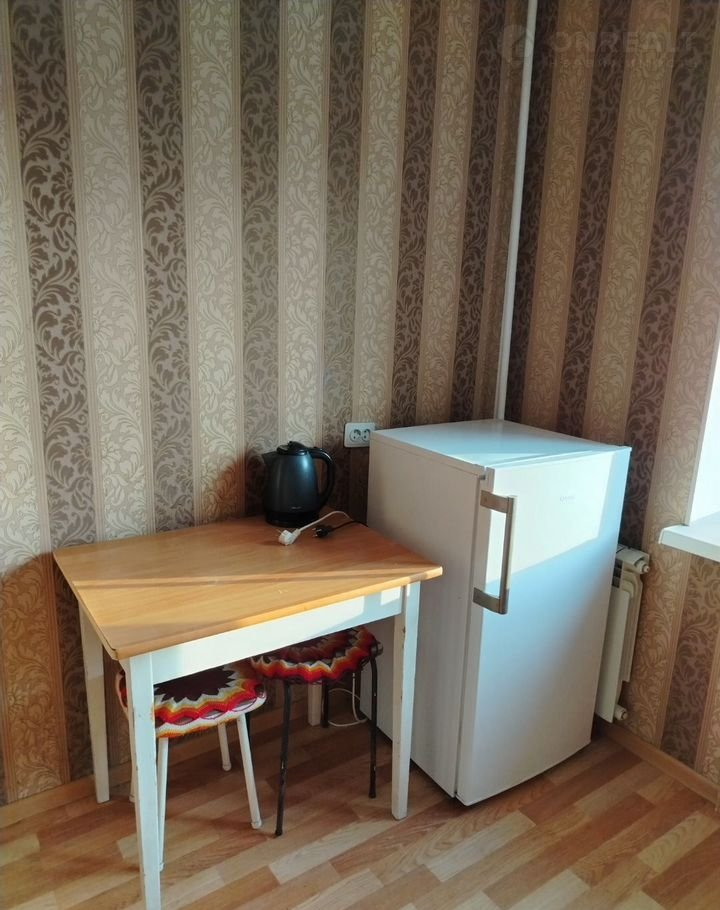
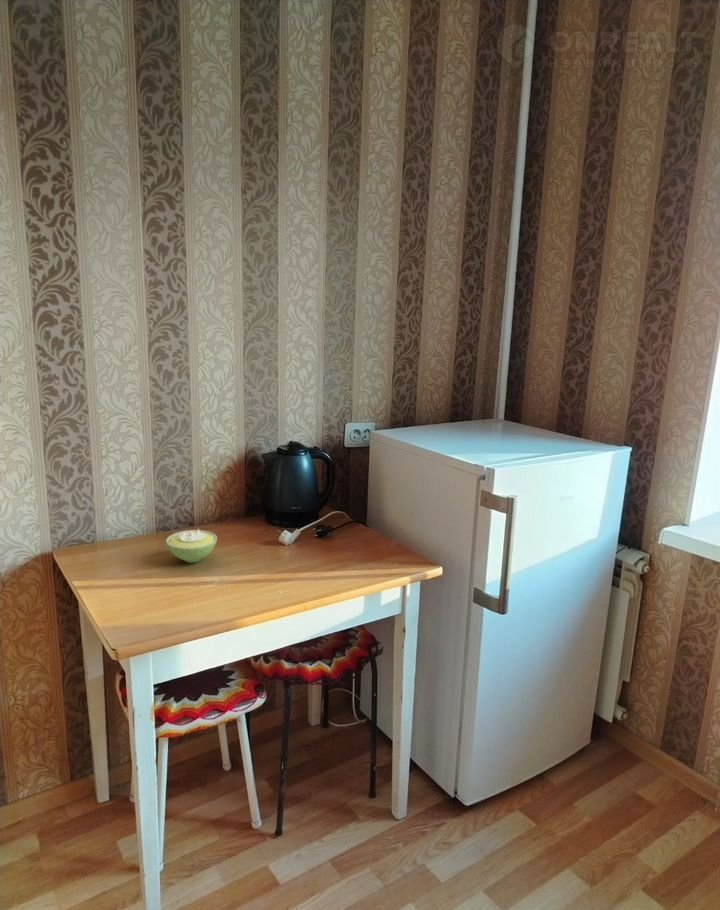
+ sugar bowl [165,528,218,564]
